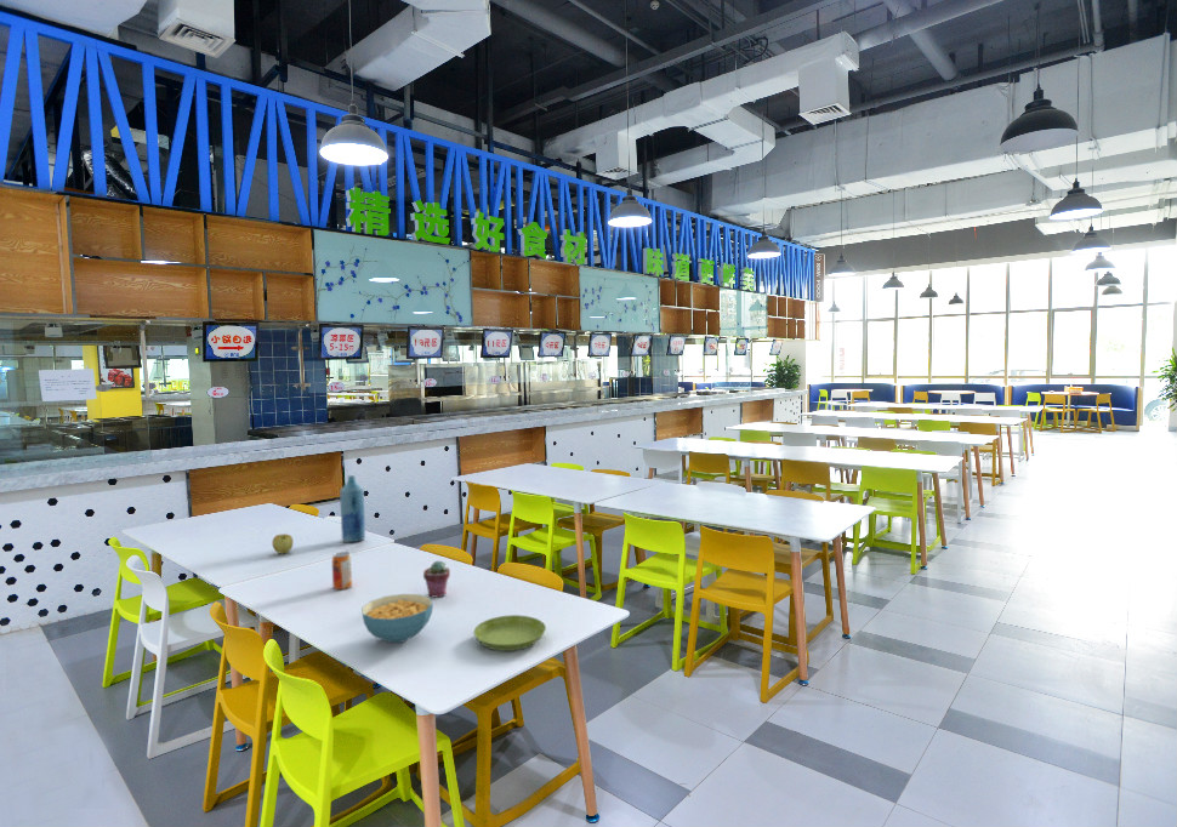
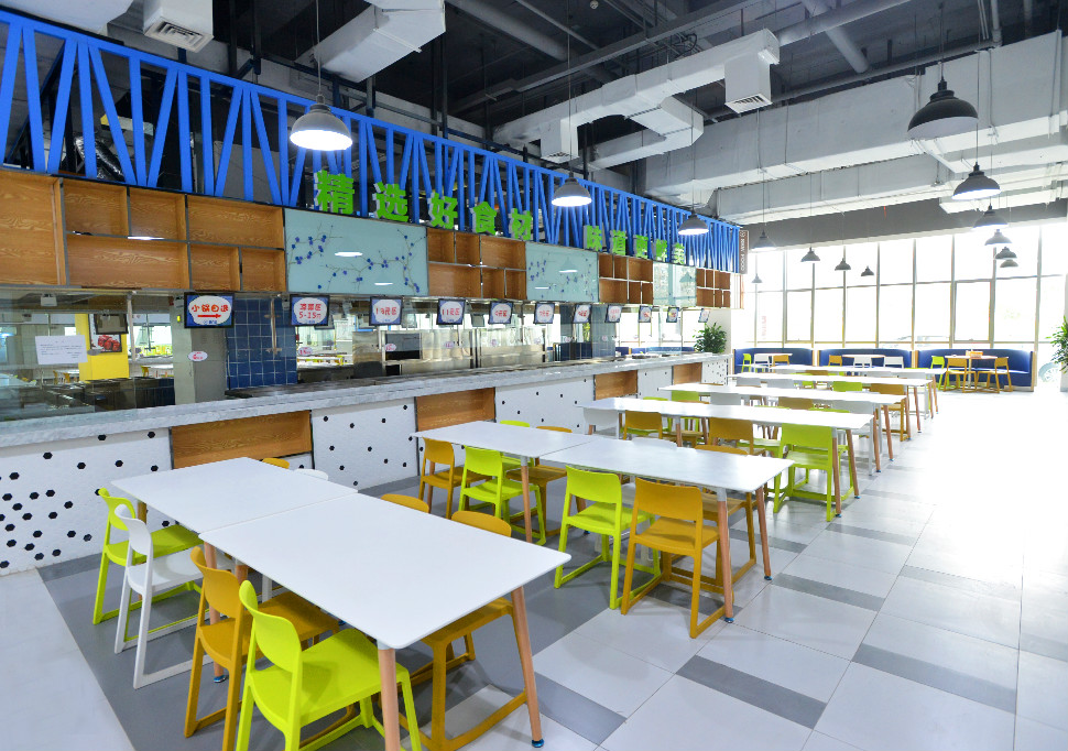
- bottle [339,474,366,543]
- beverage can [331,551,353,591]
- saucer [472,614,547,652]
- apple [272,532,294,555]
- potted succulent [422,559,451,598]
- cereal bowl [360,593,434,644]
